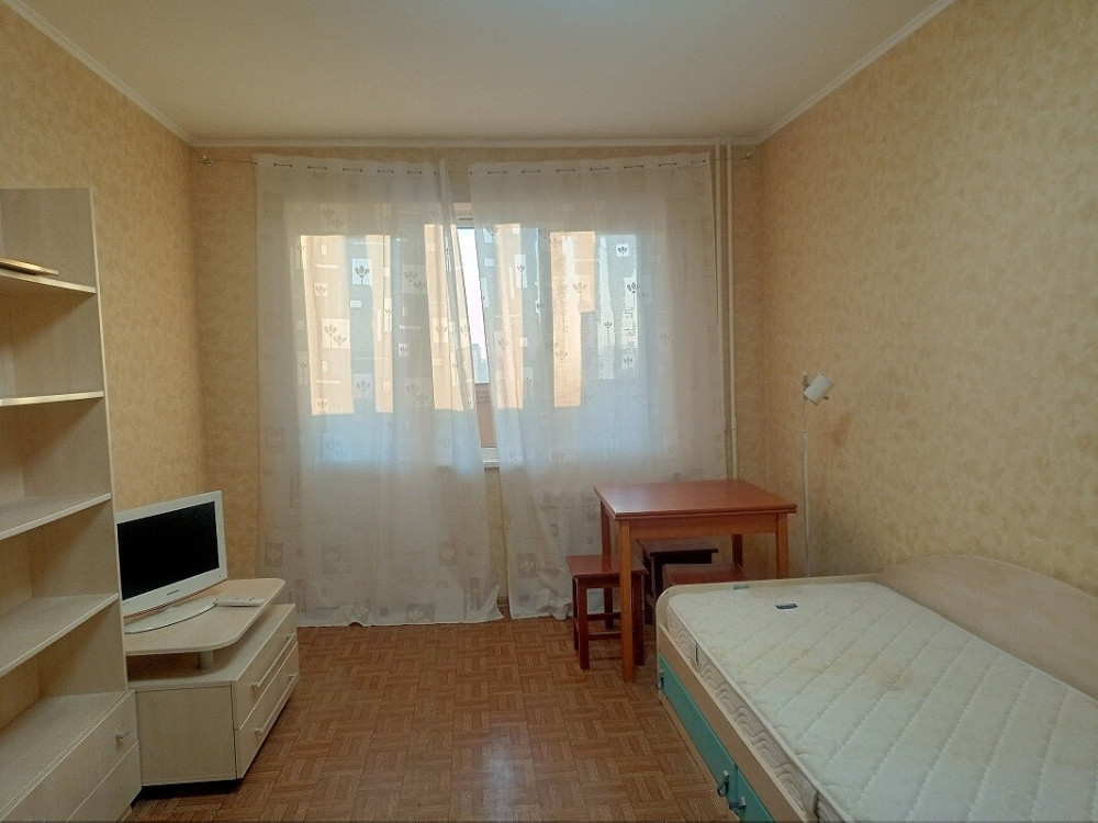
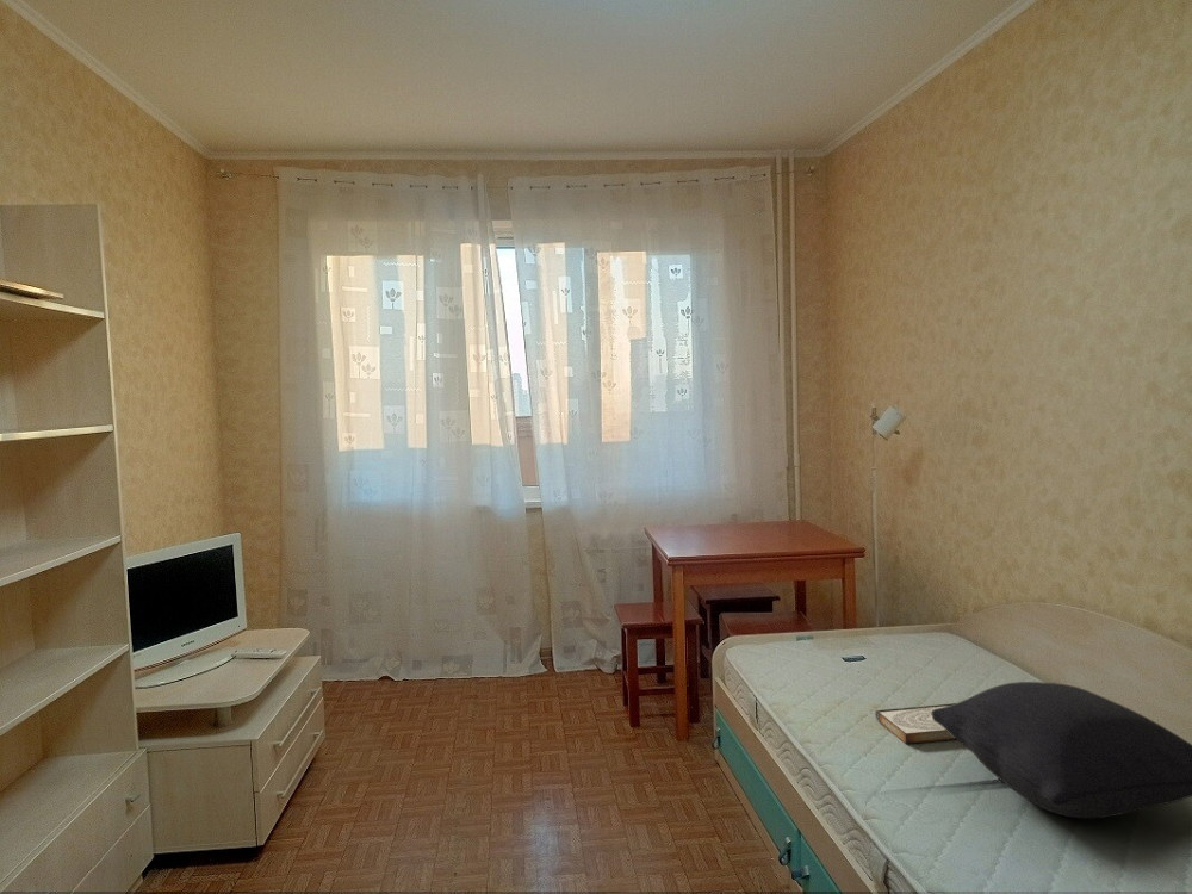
+ book [874,702,957,745]
+ pillow [932,681,1192,819]
